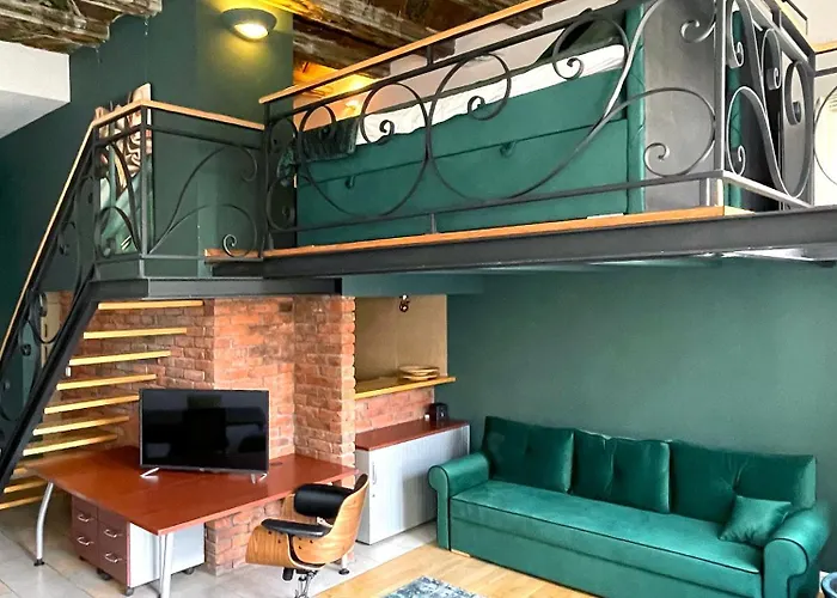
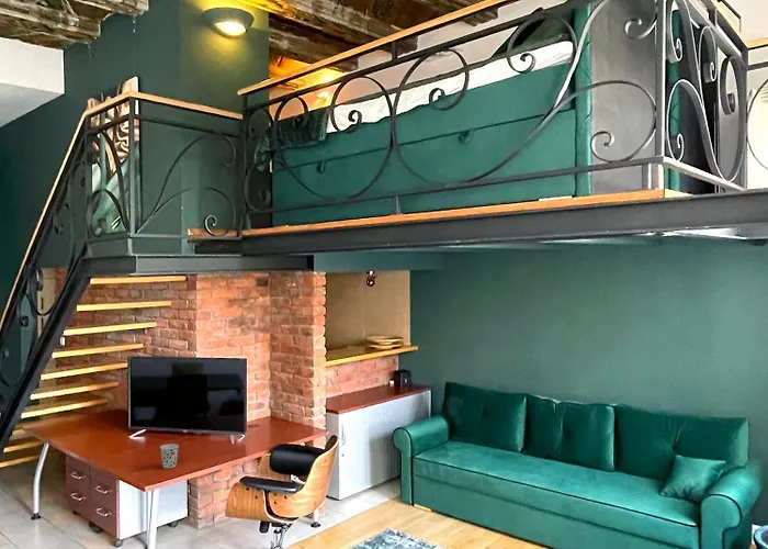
+ cup [159,442,180,469]
